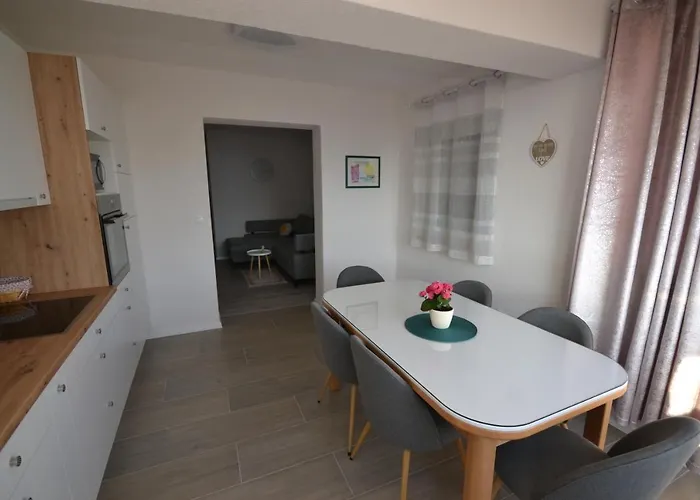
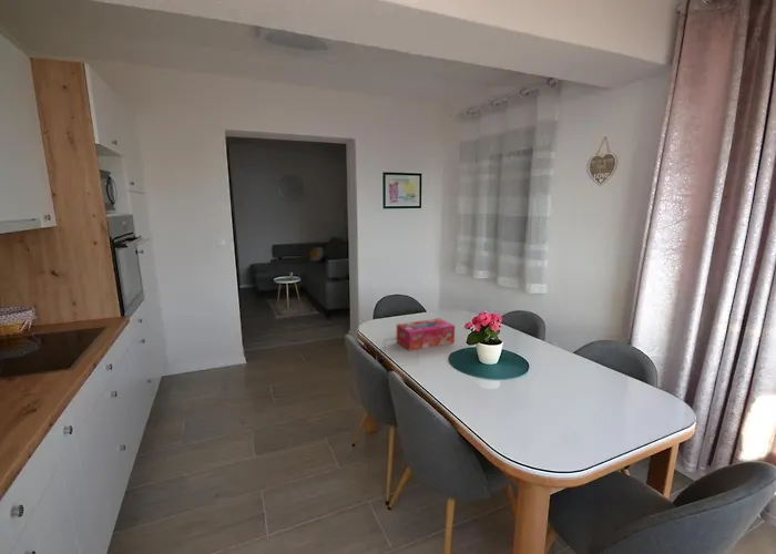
+ tissue box [396,317,456,351]
